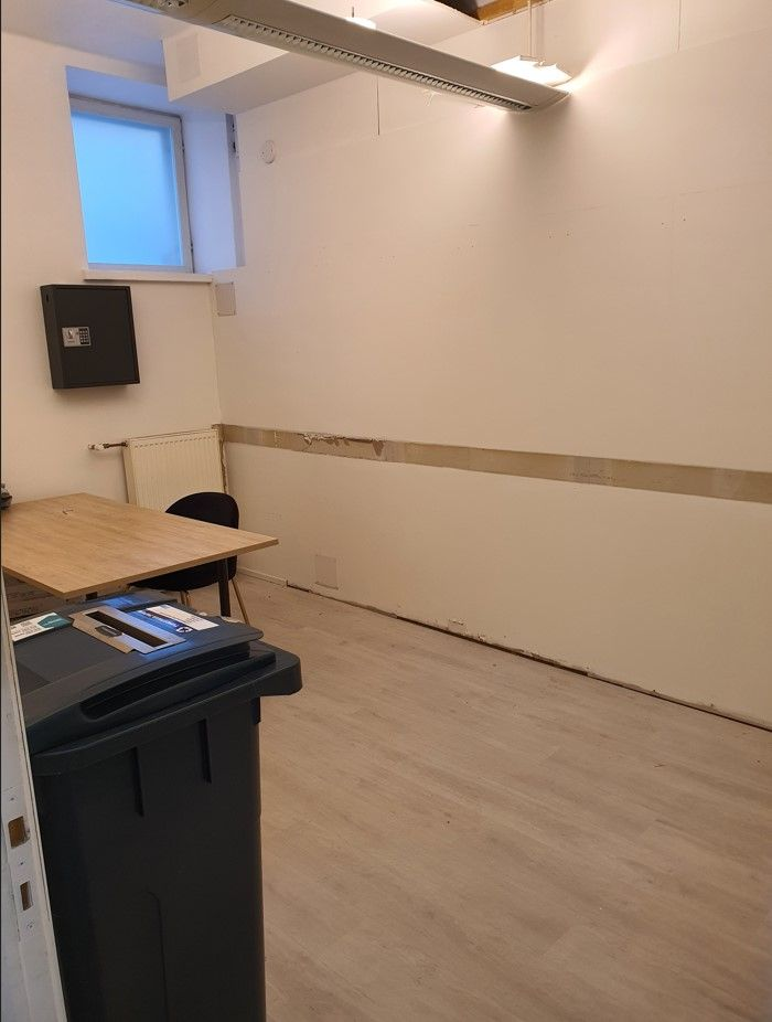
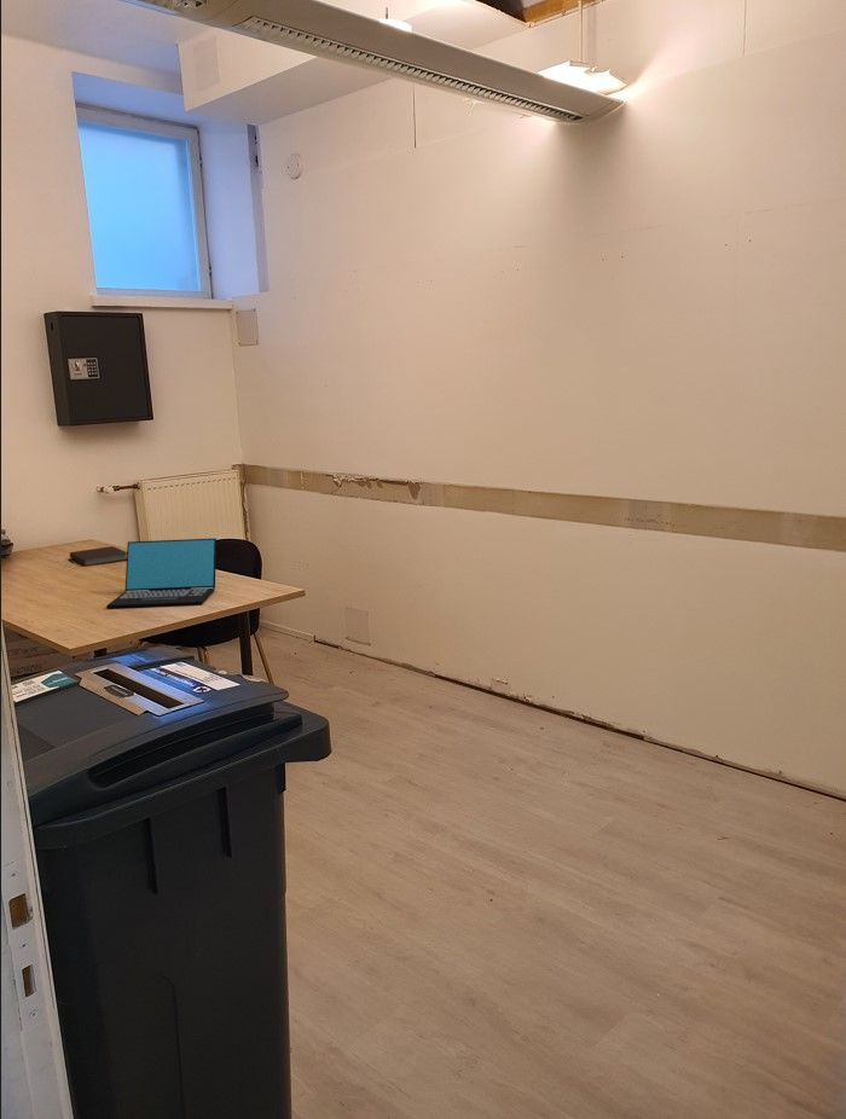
+ laptop [105,537,218,609]
+ notebook [69,545,127,567]
